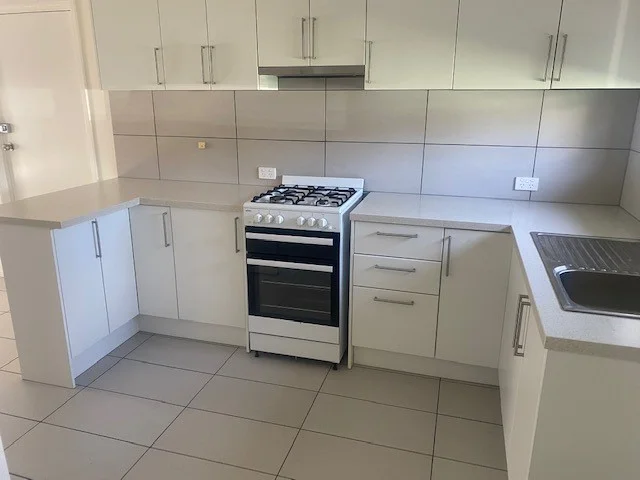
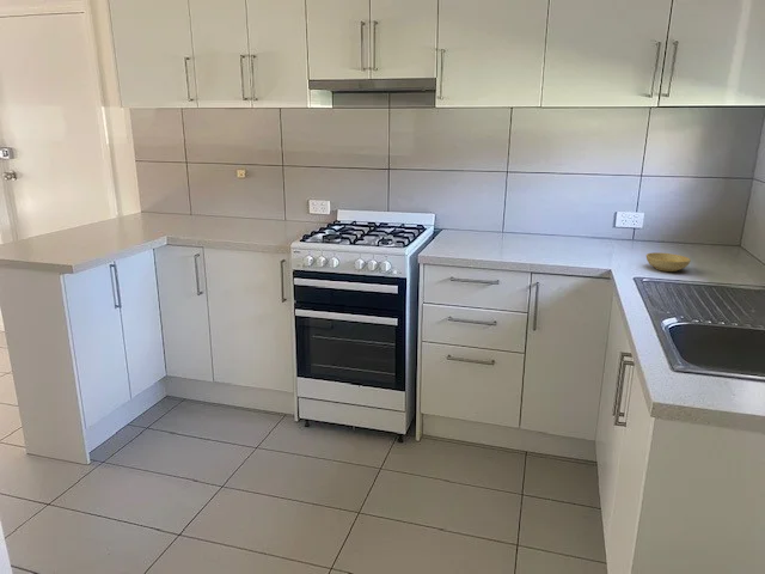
+ bowl [645,251,692,273]
